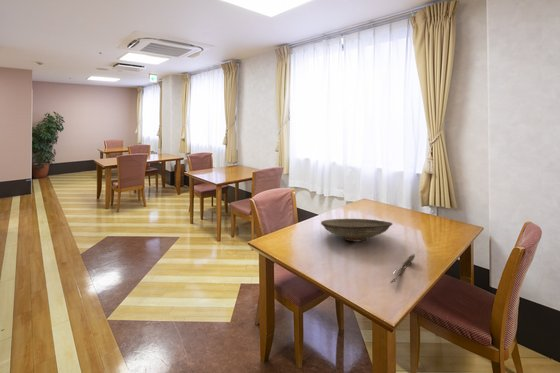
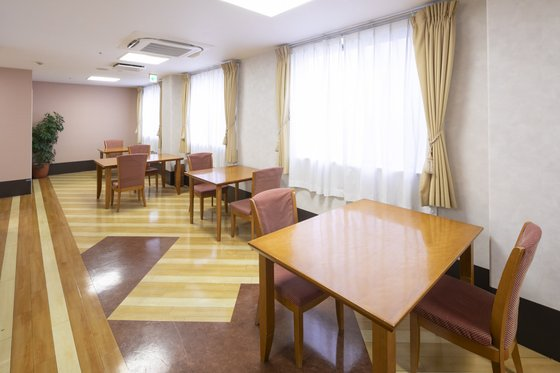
- decorative bowl [320,218,394,243]
- spoon [389,253,416,284]
